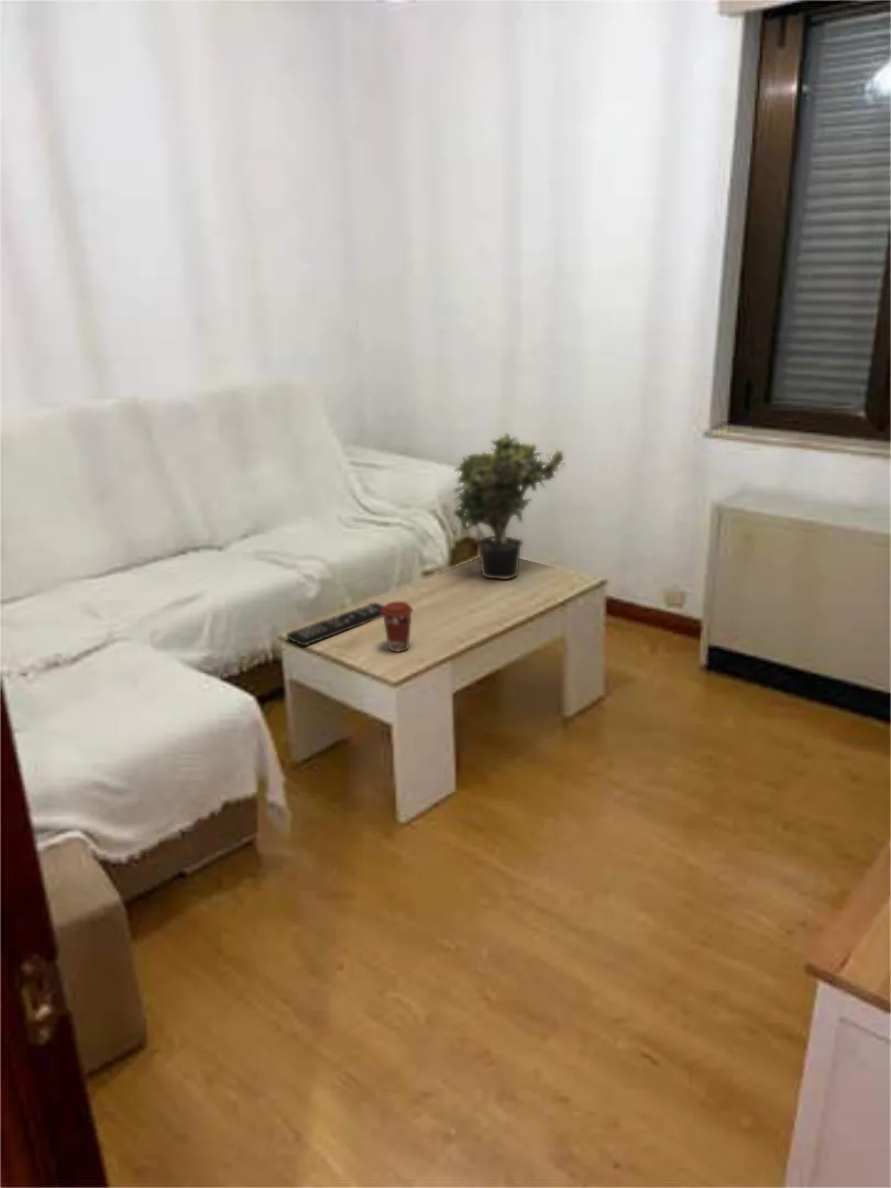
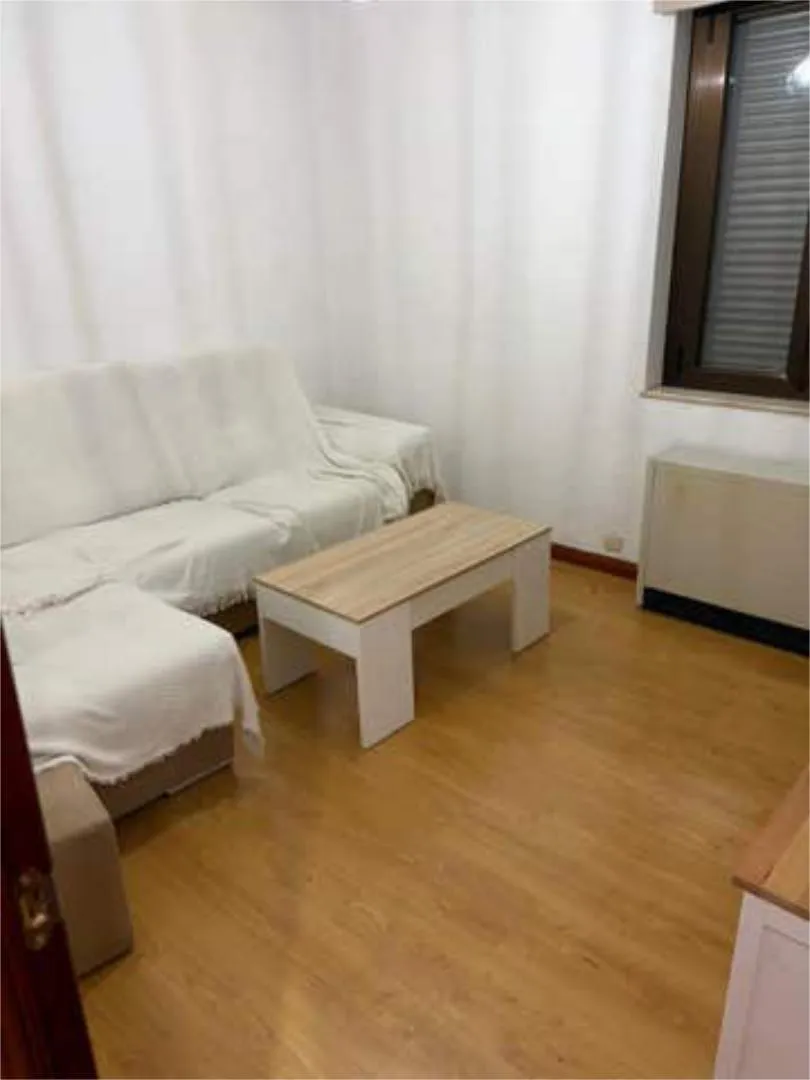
- remote control [285,602,385,647]
- potted plant [450,432,566,580]
- coffee cup [382,601,415,652]
